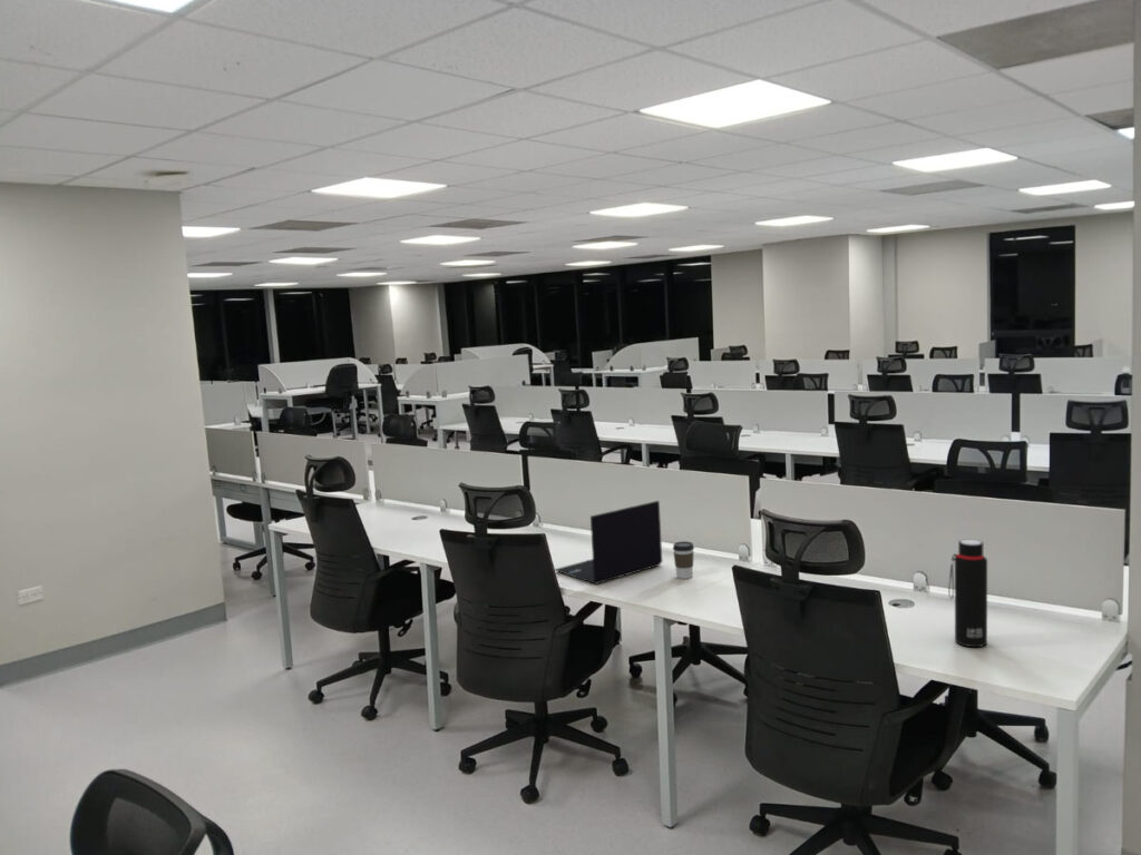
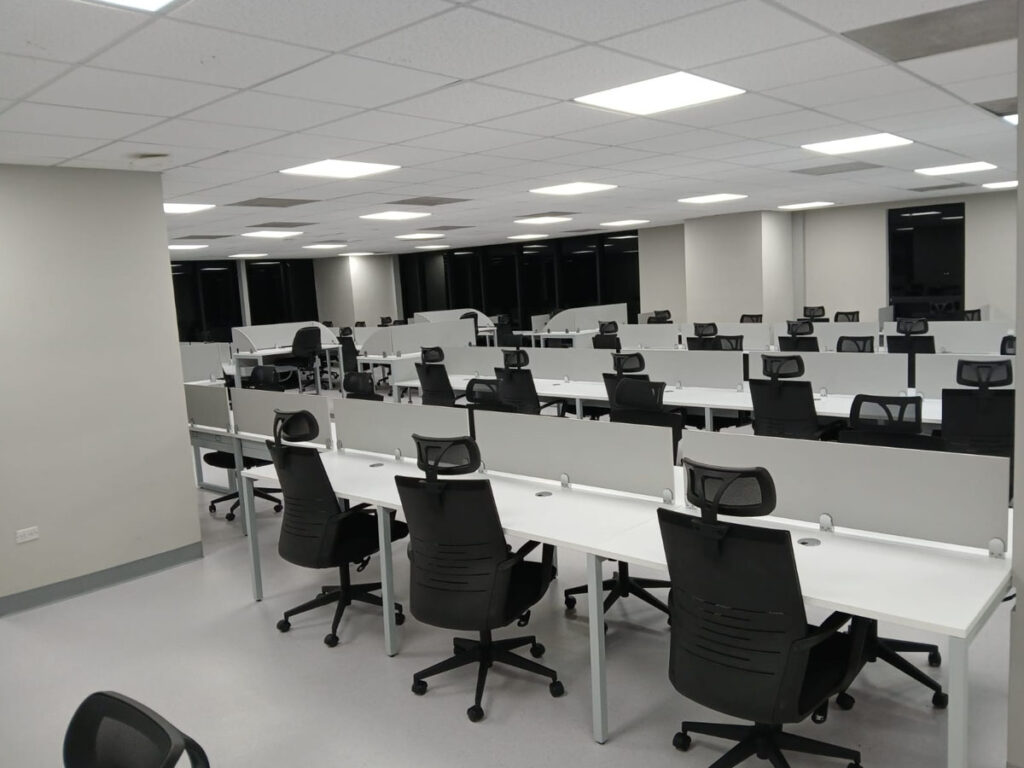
- laptop [554,500,664,586]
- water bottle [948,539,988,648]
- coffee cup [672,540,695,580]
